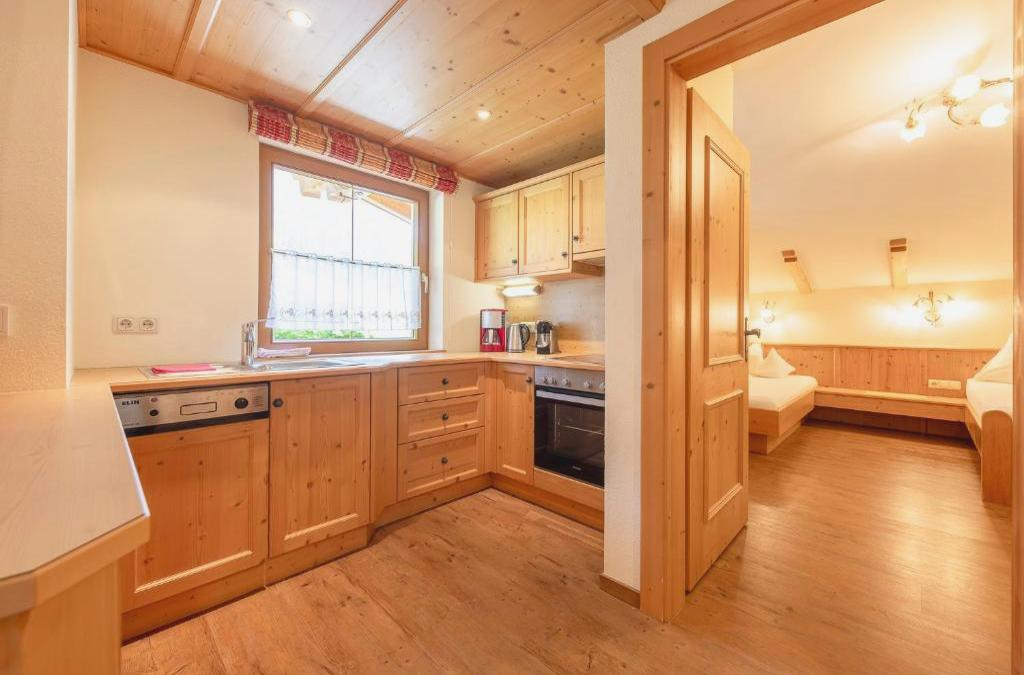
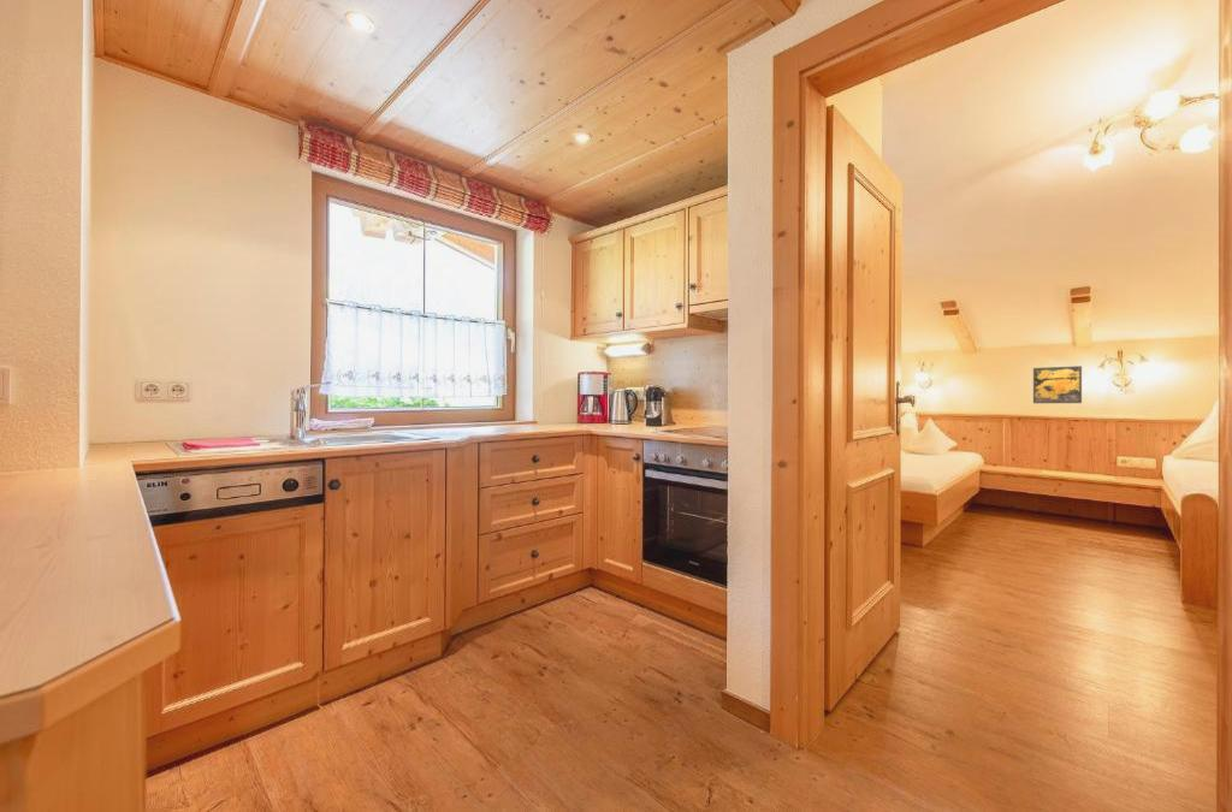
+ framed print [1032,364,1083,404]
